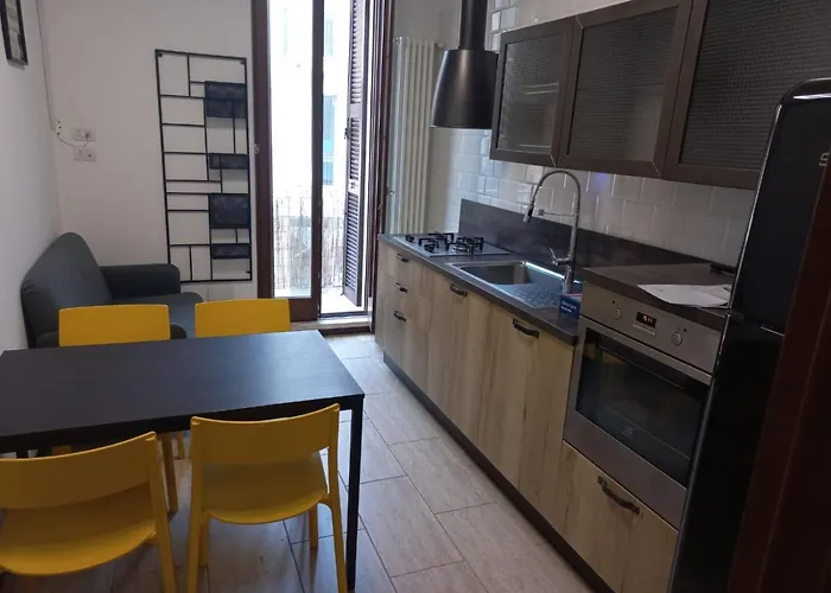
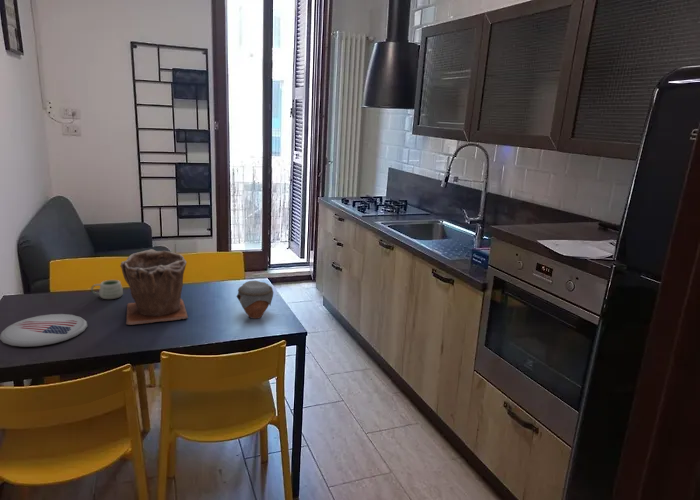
+ jar [236,280,275,320]
+ plant pot [119,248,189,326]
+ plate [0,313,88,348]
+ mug [90,279,124,300]
